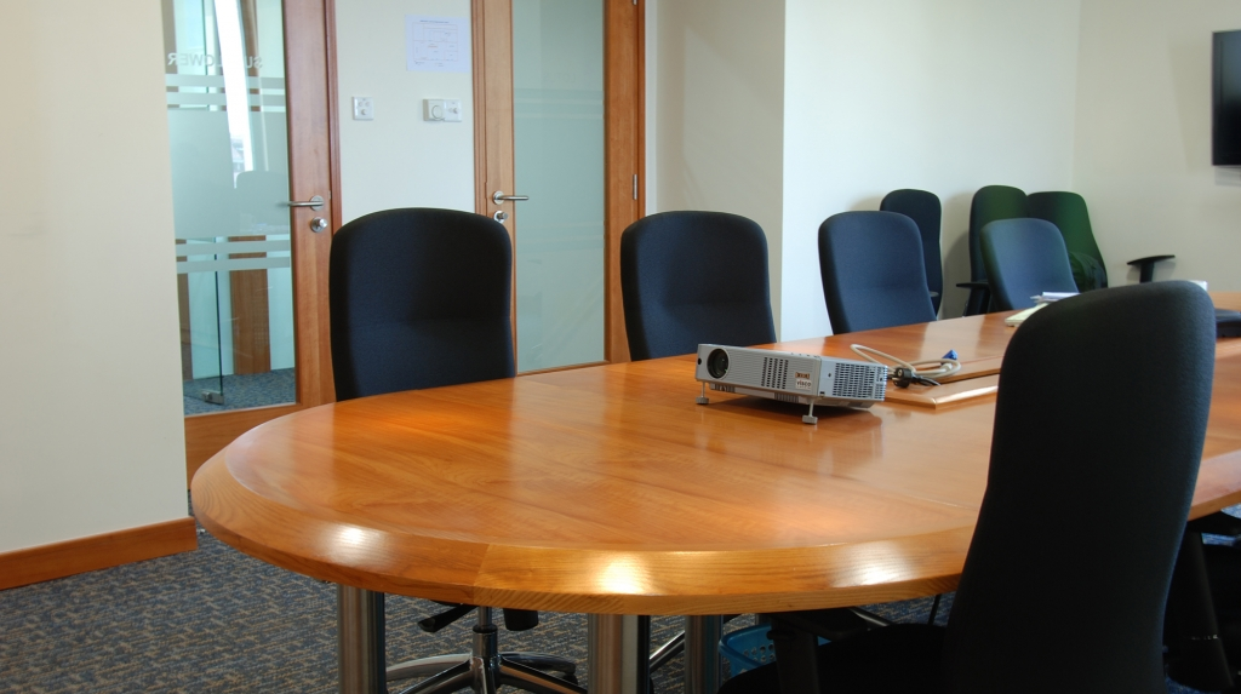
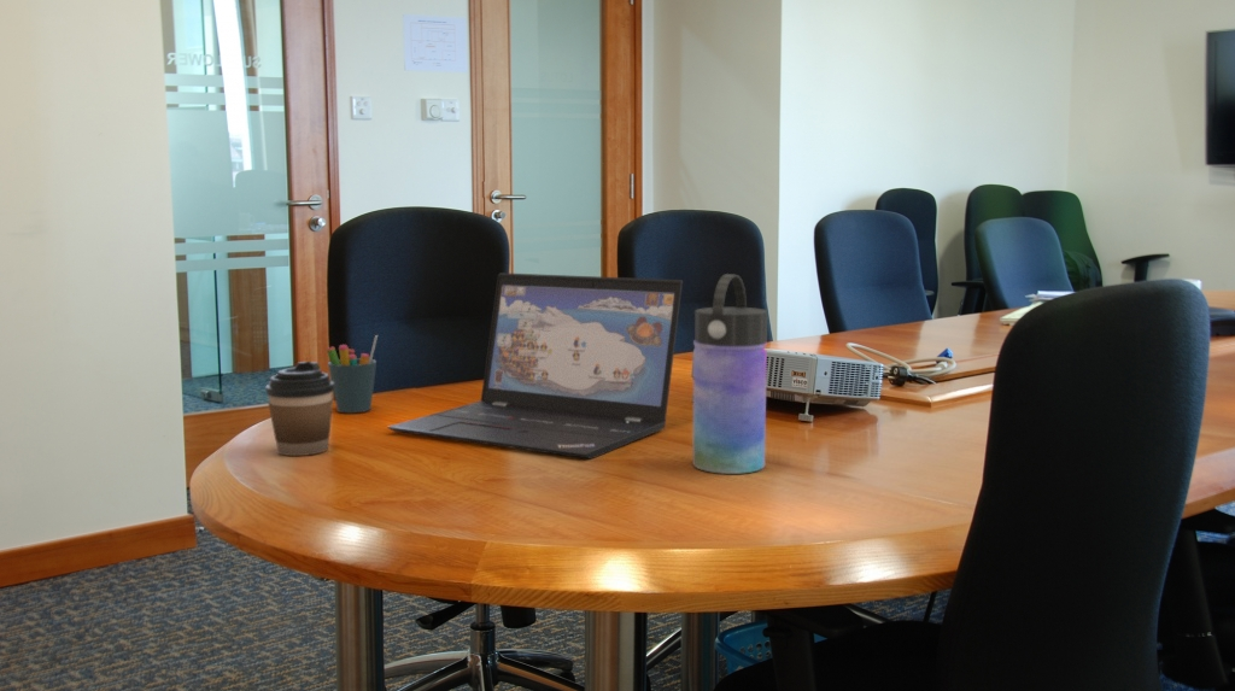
+ water bottle [692,273,768,475]
+ pen holder [326,334,379,414]
+ laptop [386,271,684,461]
+ coffee cup [264,361,334,457]
